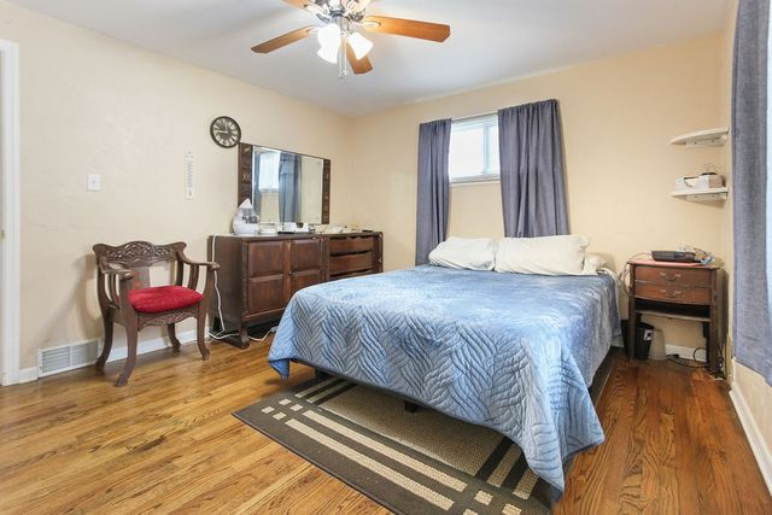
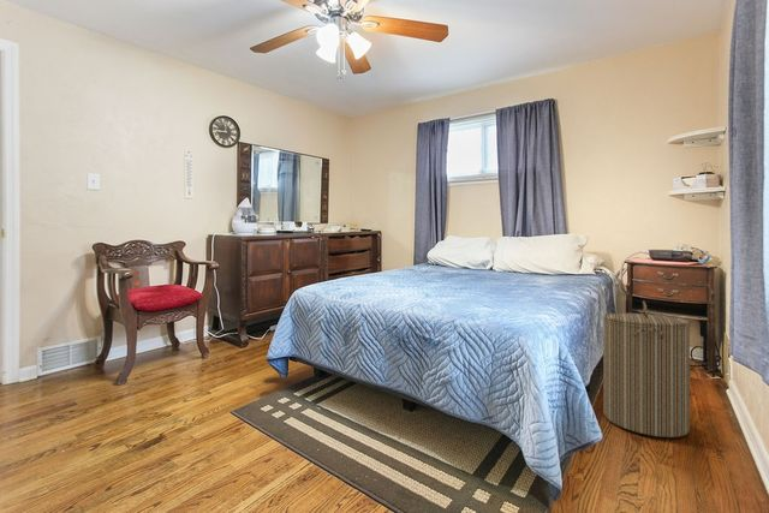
+ laundry hamper [602,300,691,439]
